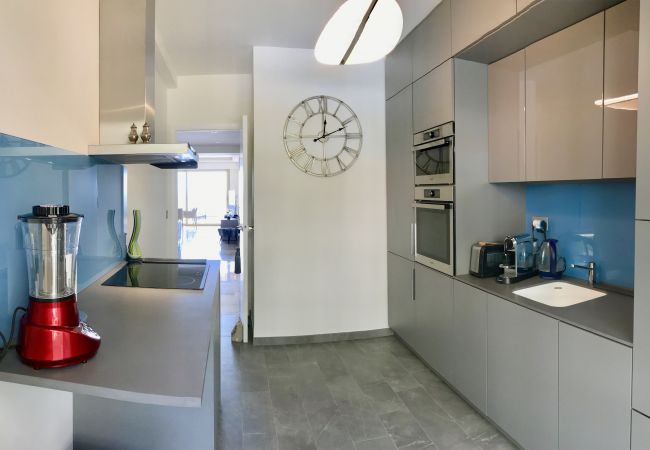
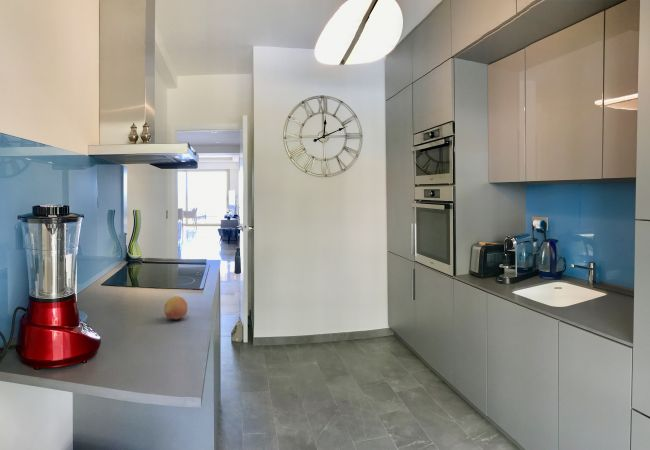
+ fruit [163,295,189,320]
